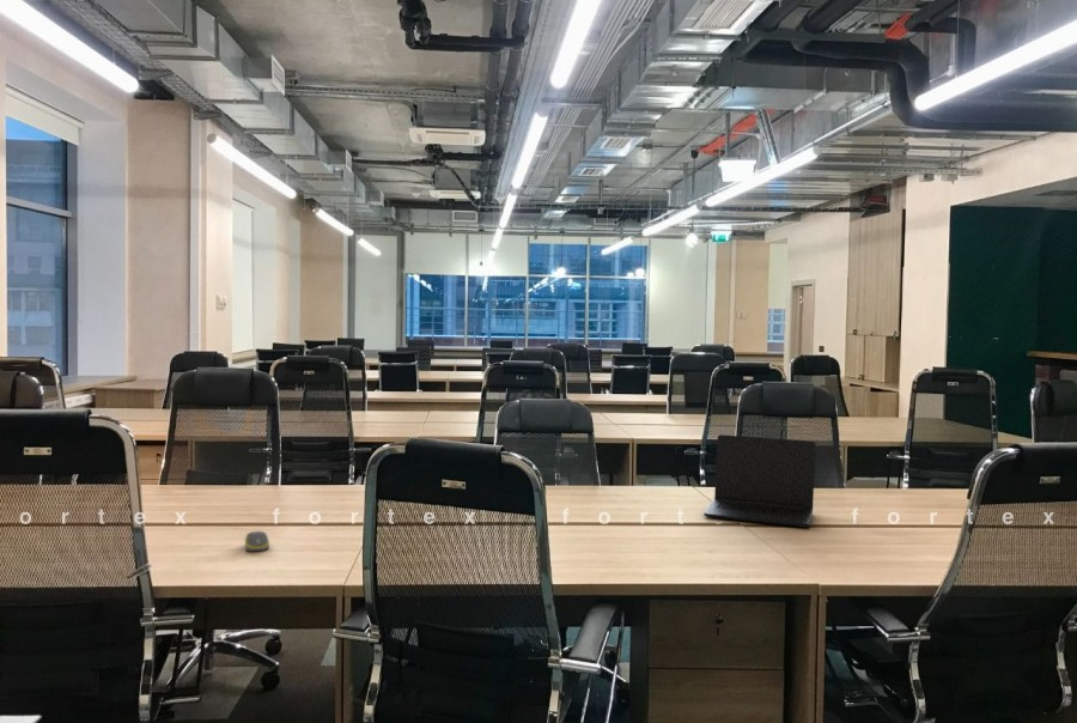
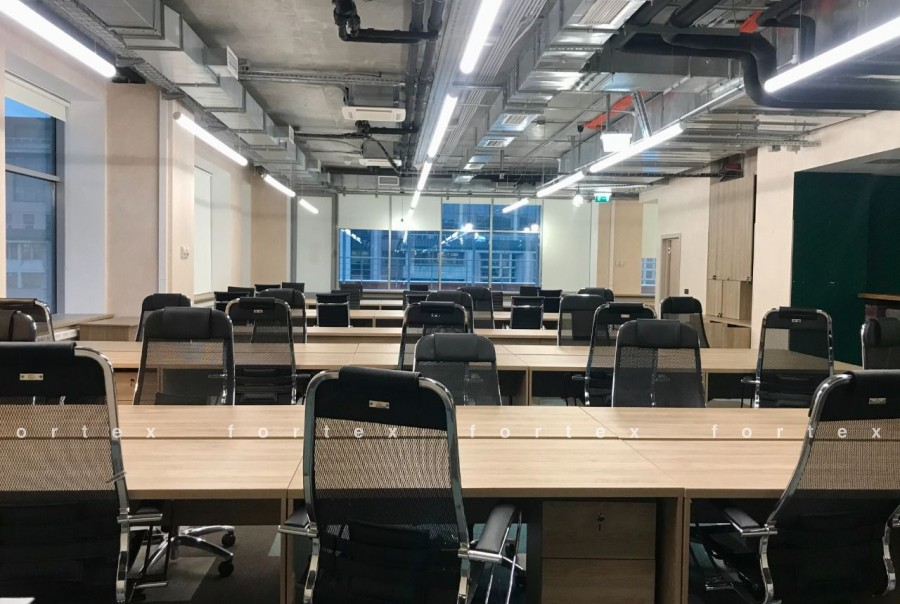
- computer mouse [244,530,270,552]
- laptop [702,433,816,528]
